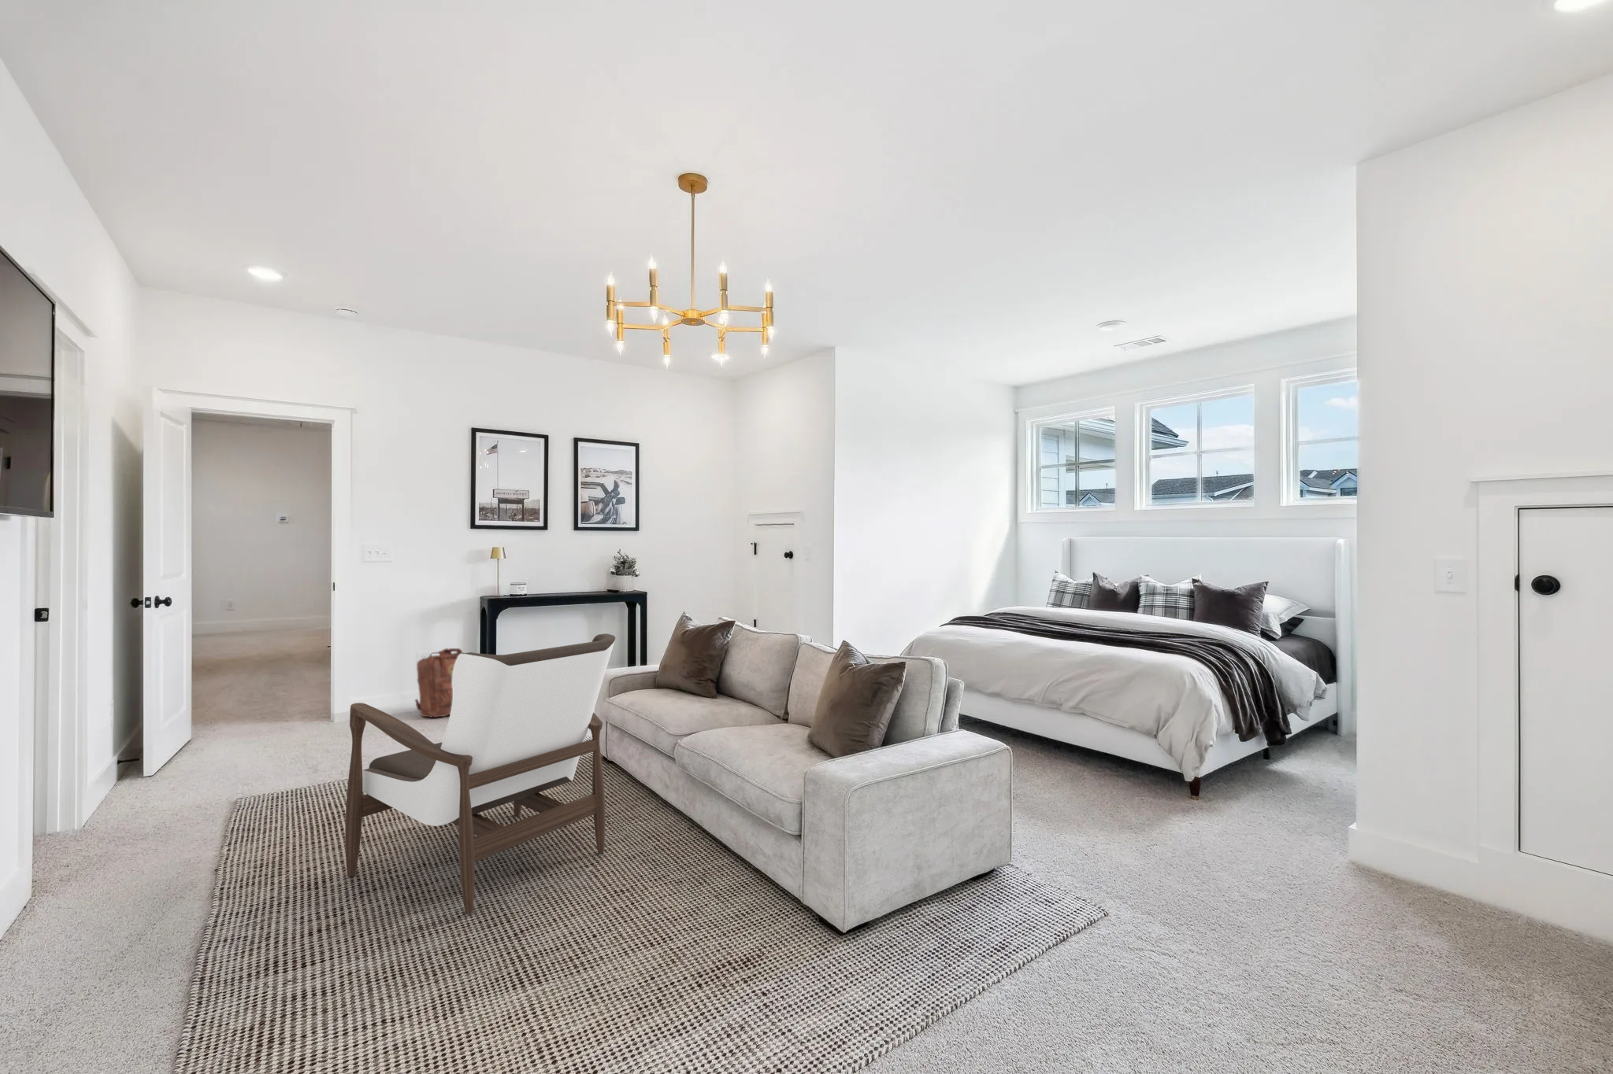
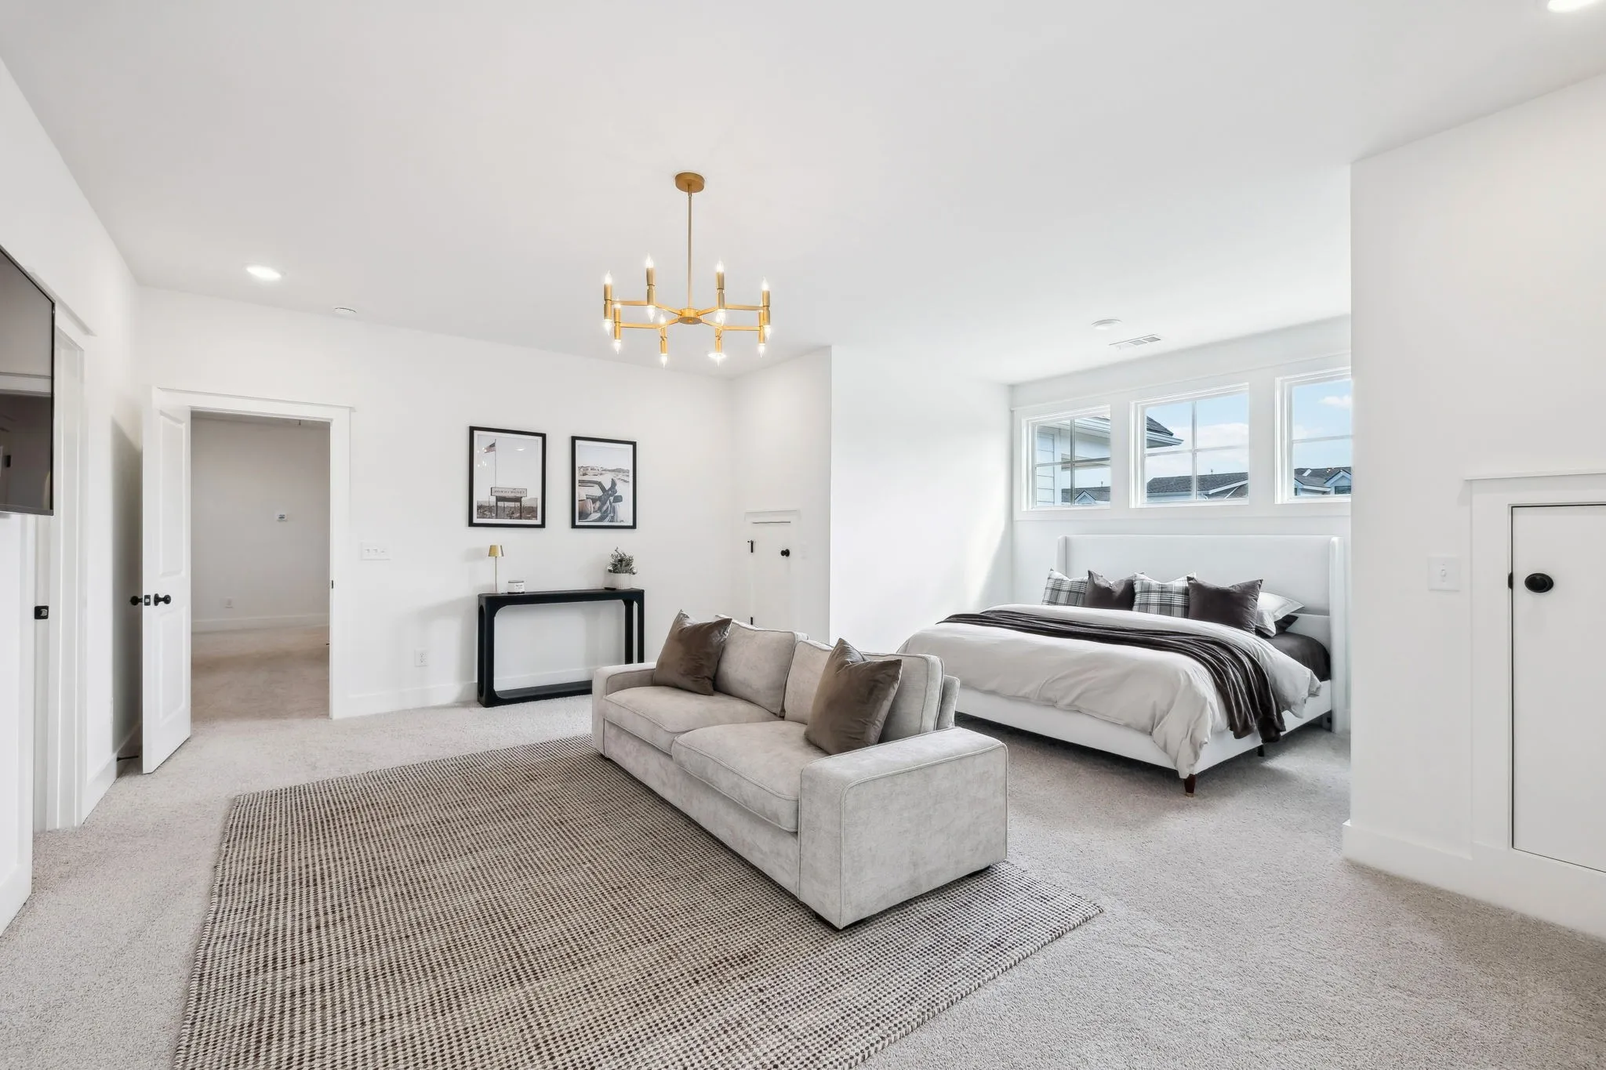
- armchair [344,633,616,915]
- backpack [414,647,464,718]
